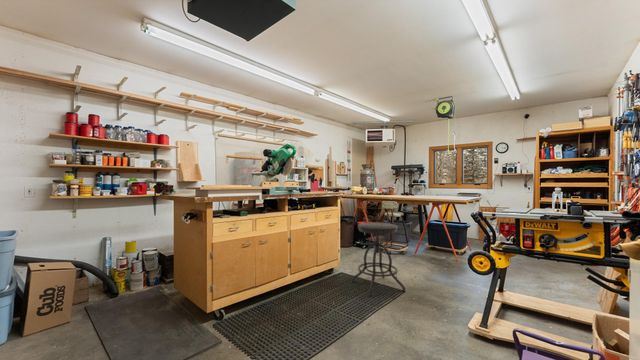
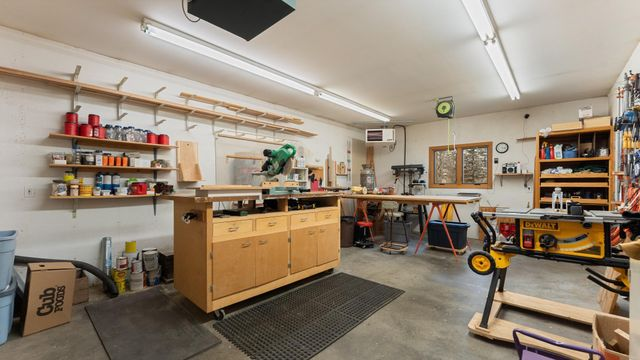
- stool [351,221,406,298]
